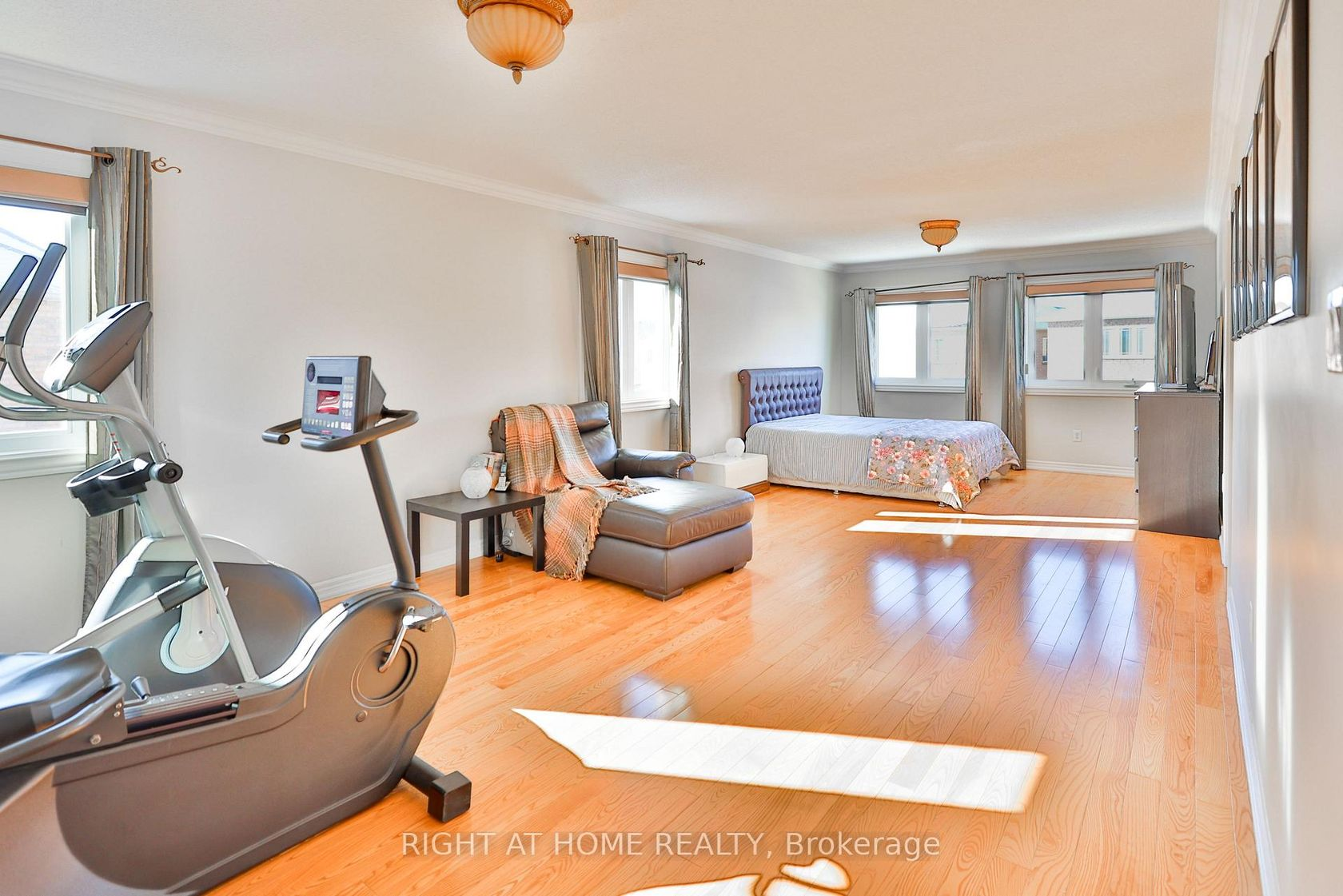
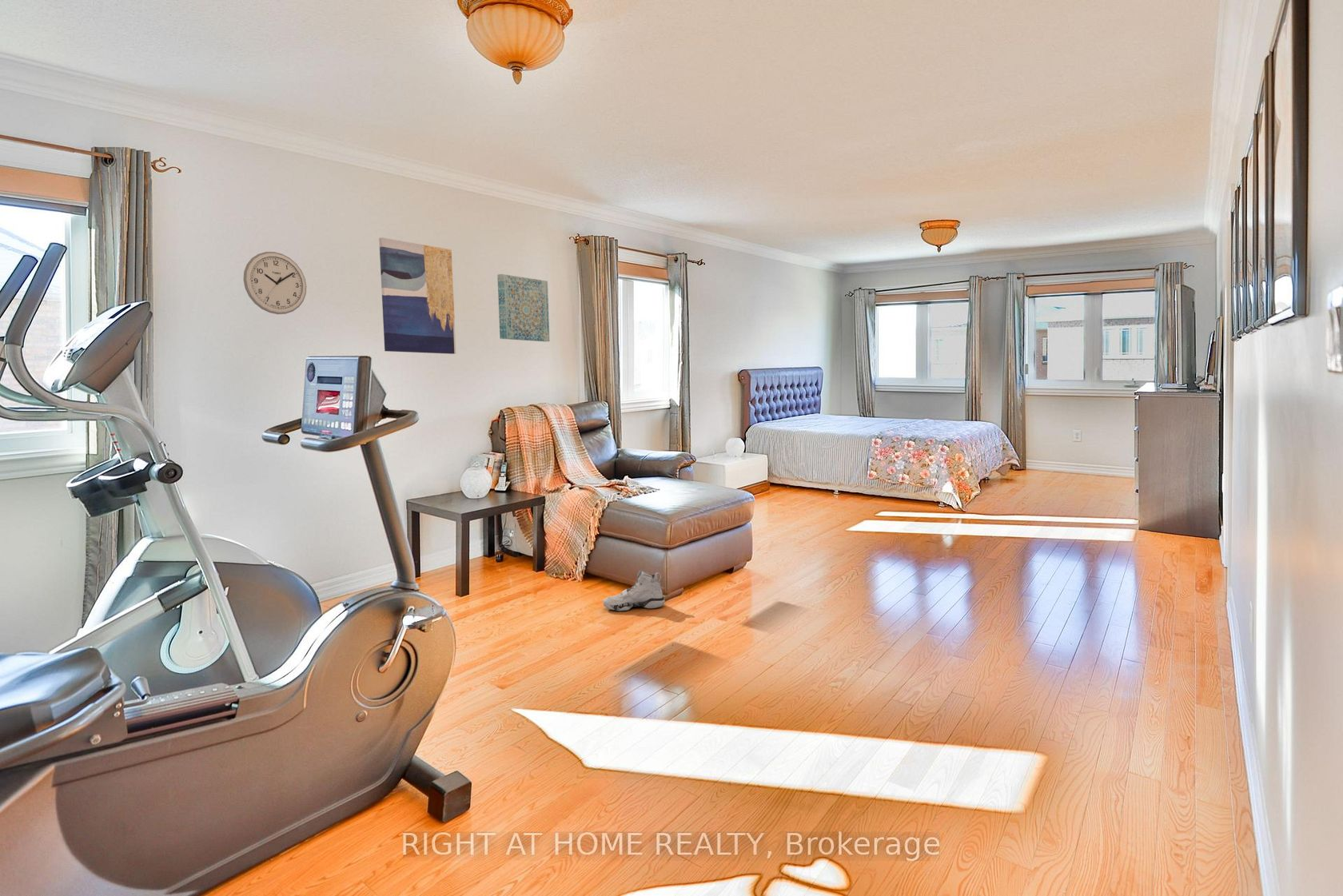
+ wall clock [243,251,307,315]
+ sneaker [602,570,665,611]
+ wall art [378,237,456,355]
+ wall art [496,273,551,342]
